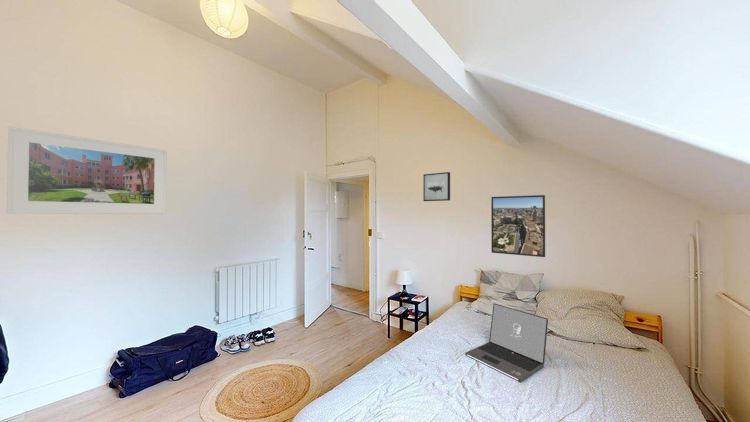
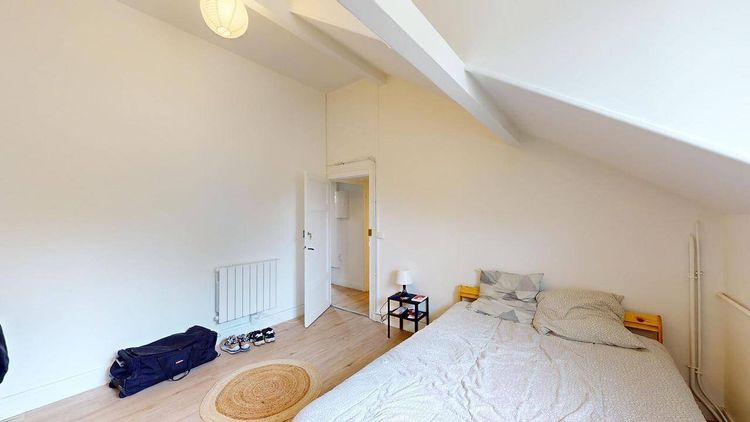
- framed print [6,126,168,215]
- laptop [464,302,549,383]
- wall art [422,171,451,202]
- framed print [490,194,546,258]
